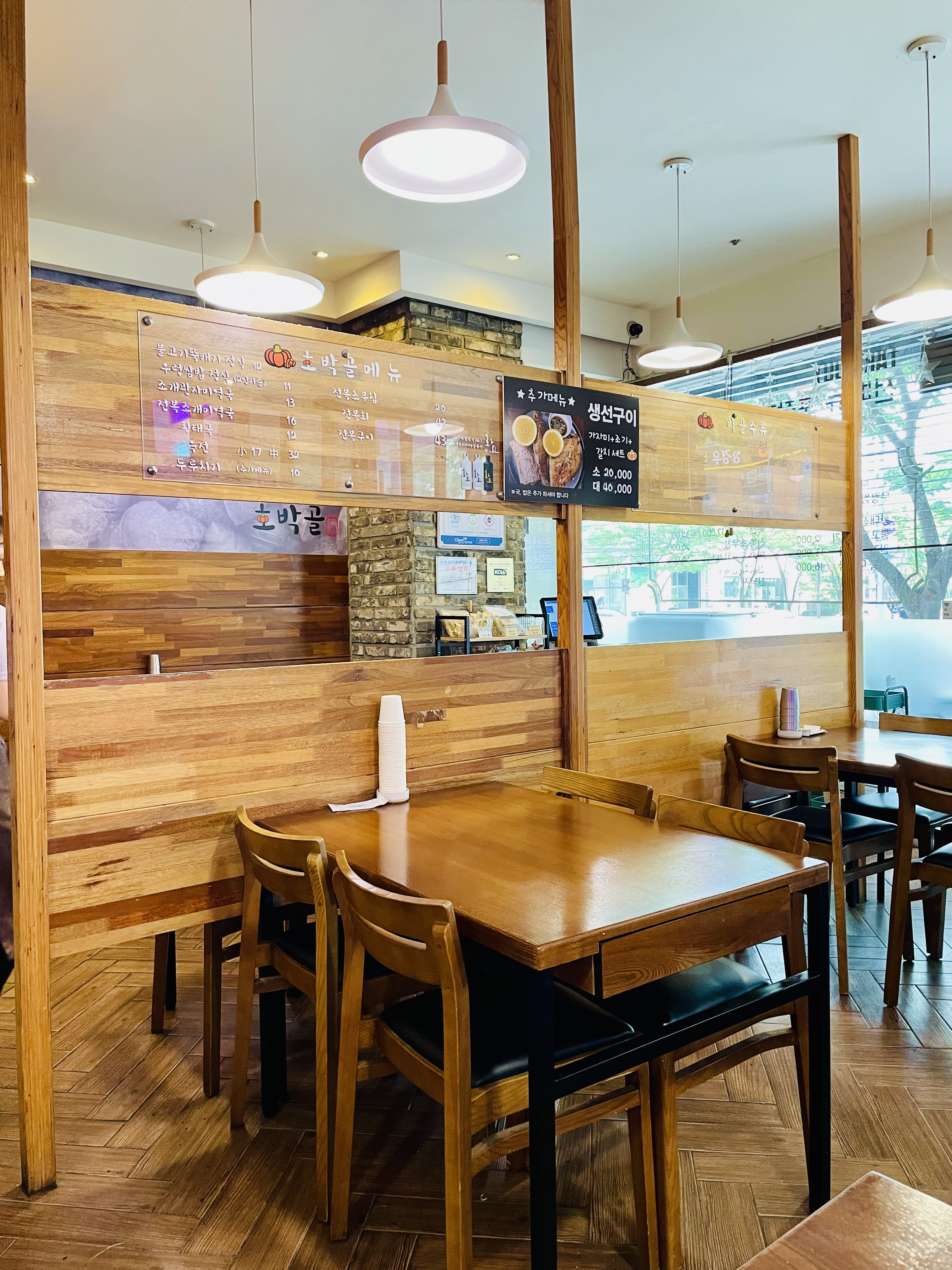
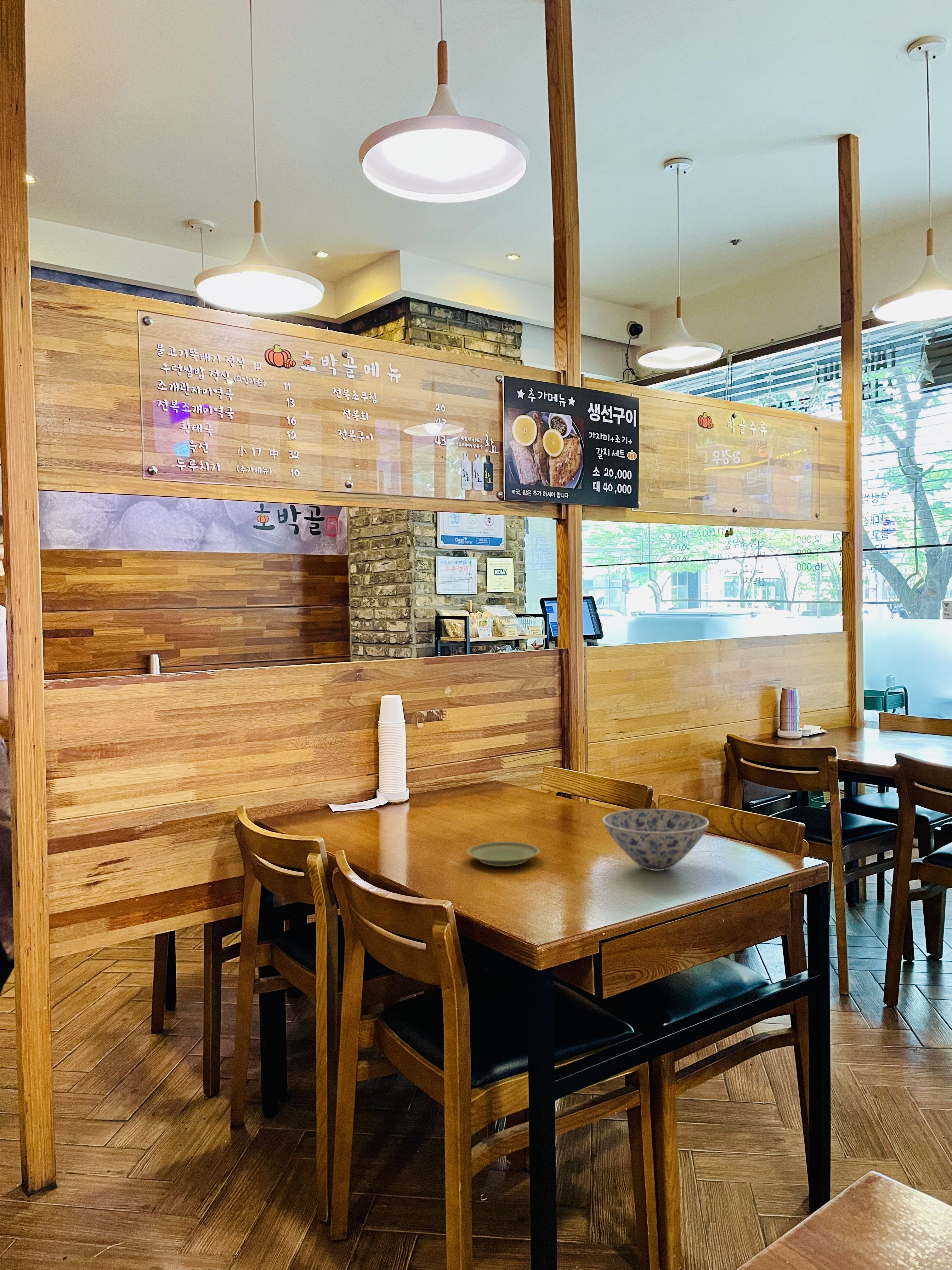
+ plate [467,841,540,867]
+ bowl [602,809,710,871]
